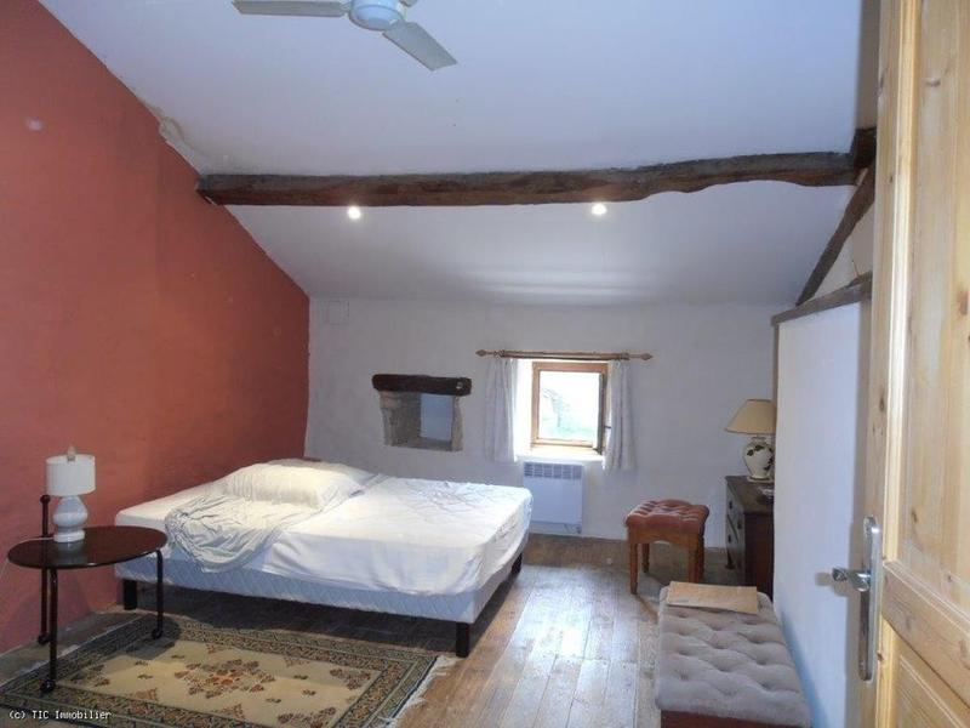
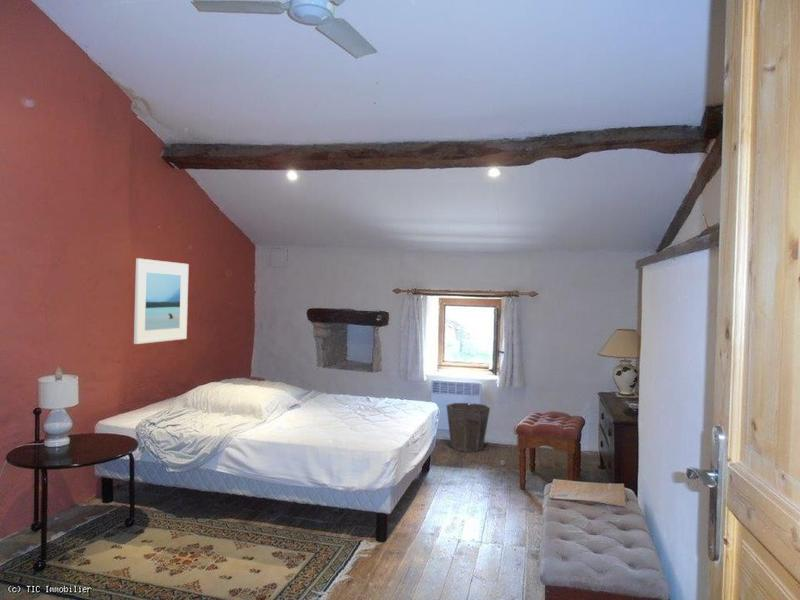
+ waste bin [445,402,491,453]
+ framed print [133,258,190,345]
